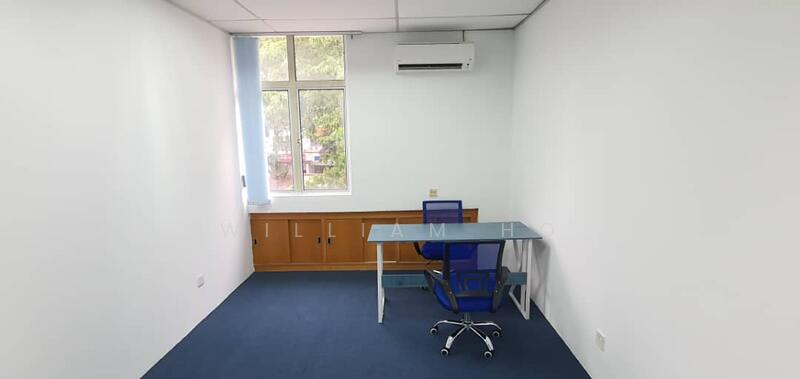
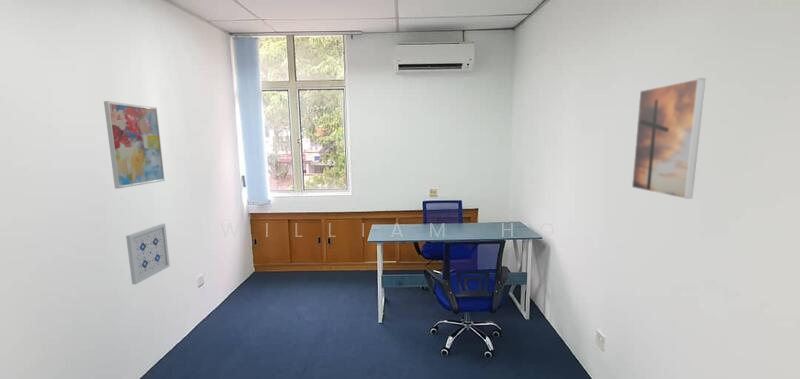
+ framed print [631,77,706,200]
+ wall art [103,100,165,190]
+ wall art [125,223,171,285]
